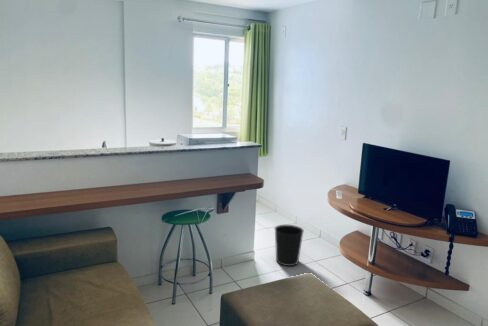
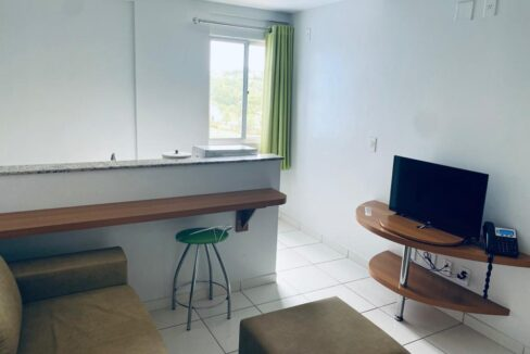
- wastebasket [273,224,305,267]
